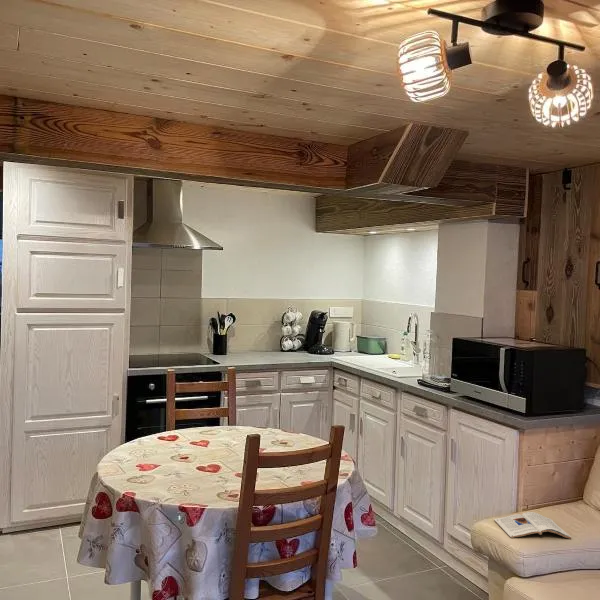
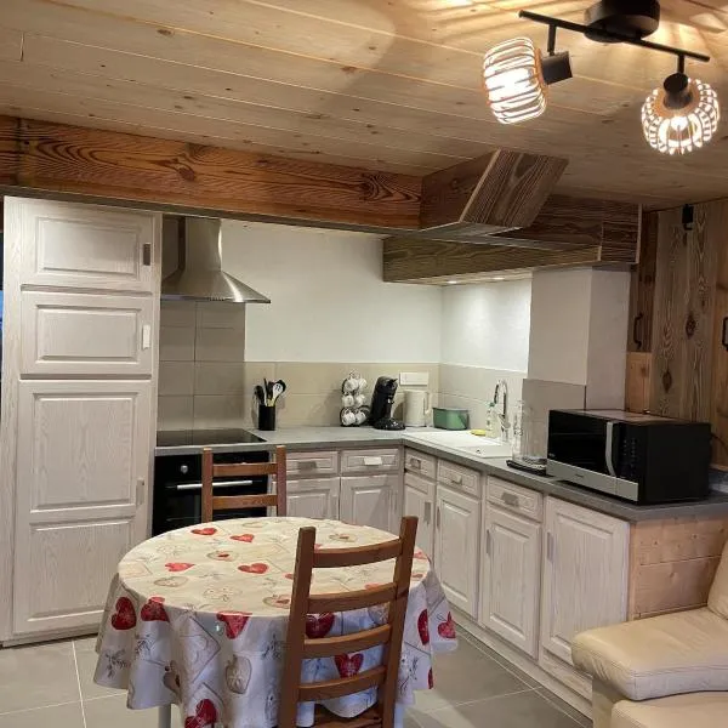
- magazine [493,511,572,539]
